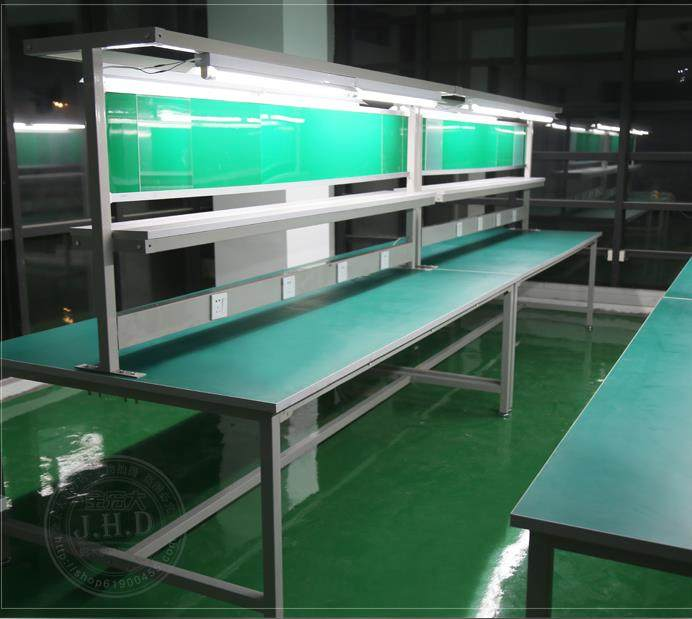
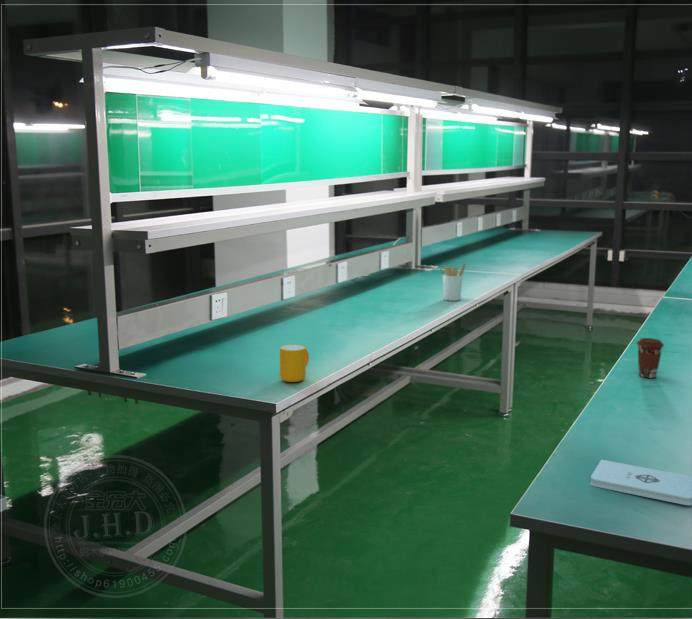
+ utensil holder [438,262,467,302]
+ notepad [589,459,692,506]
+ coffee cup [635,337,665,379]
+ mug [279,344,310,383]
